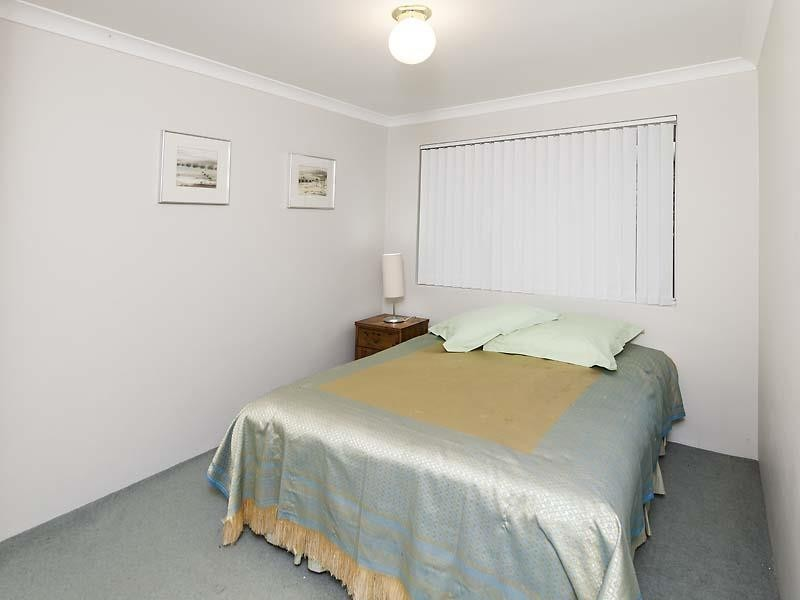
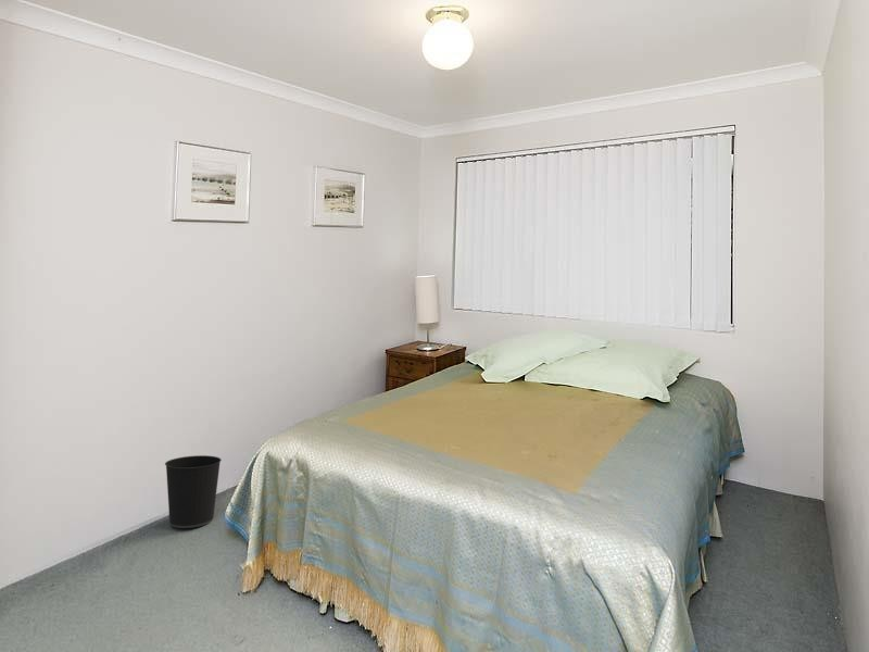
+ wastebasket [164,454,223,529]
